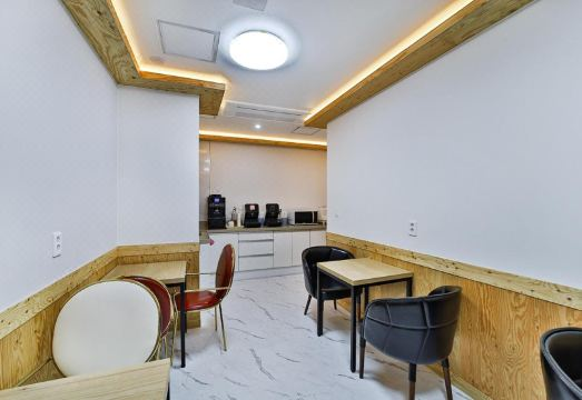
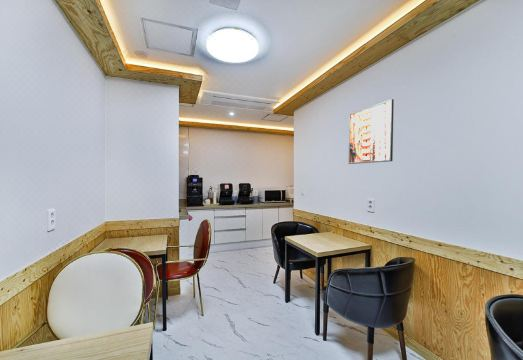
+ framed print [347,98,395,165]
